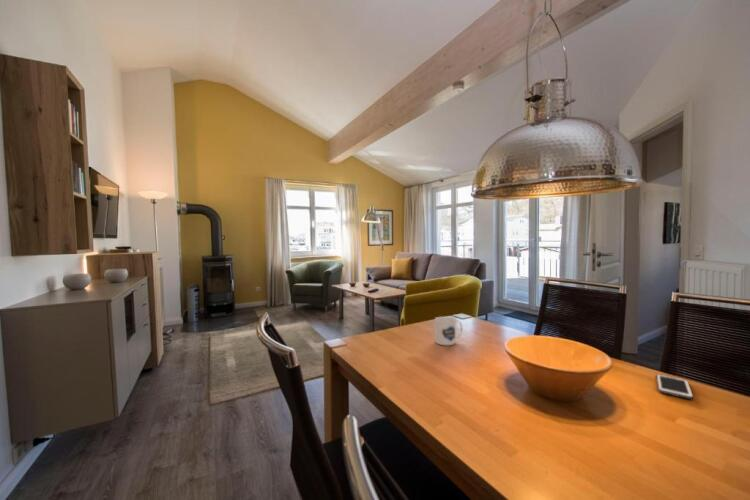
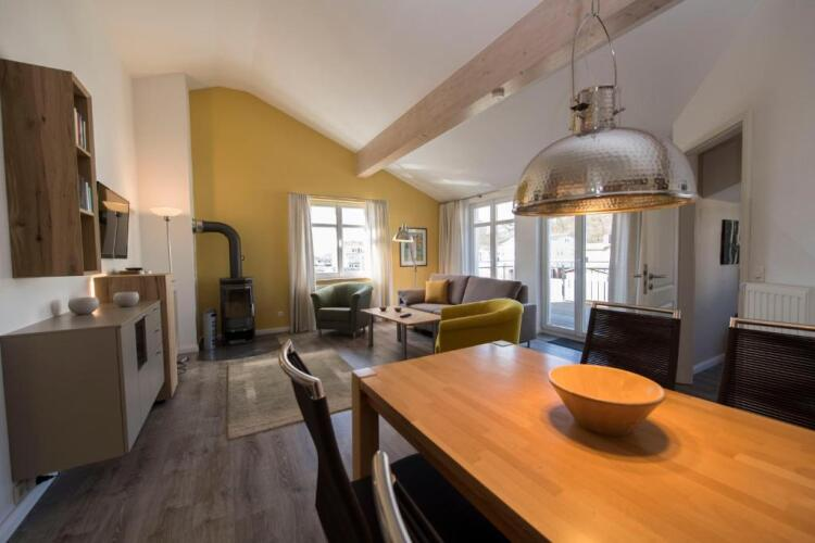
- cell phone [656,373,694,400]
- mug [434,316,463,346]
